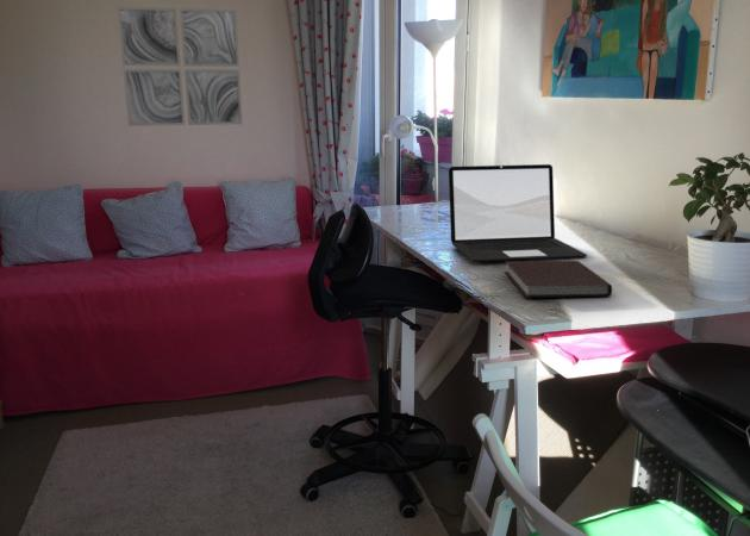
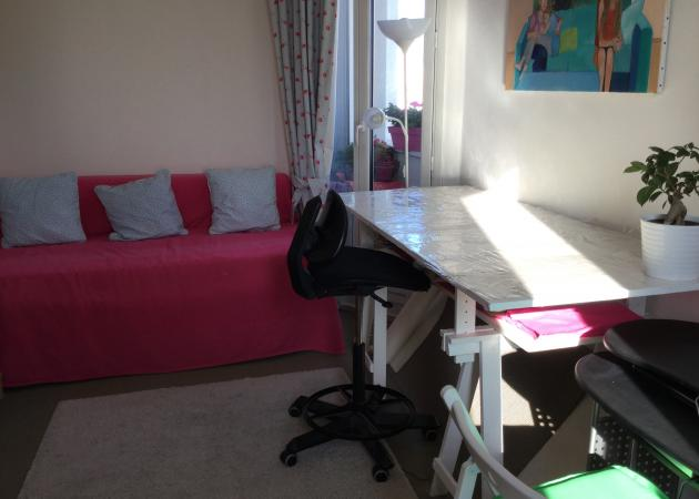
- laptop [448,163,588,263]
- notebook [504,260,613,299]
- wall art [115,5,244,127]
